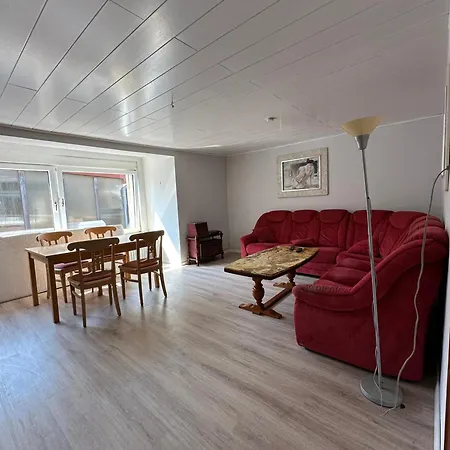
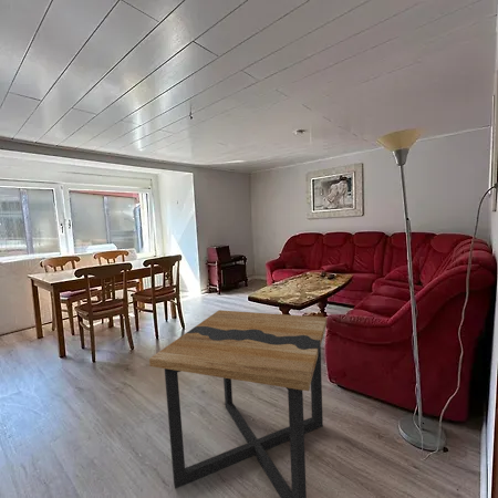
+ side table [148,309,328,498]
